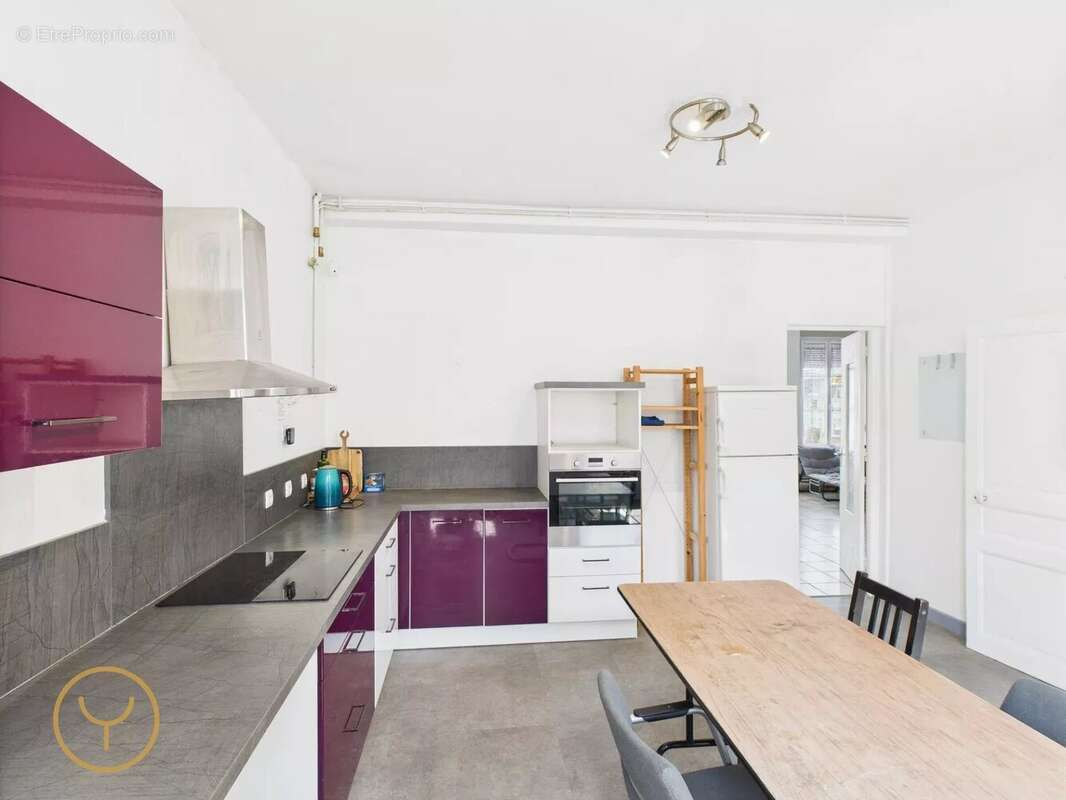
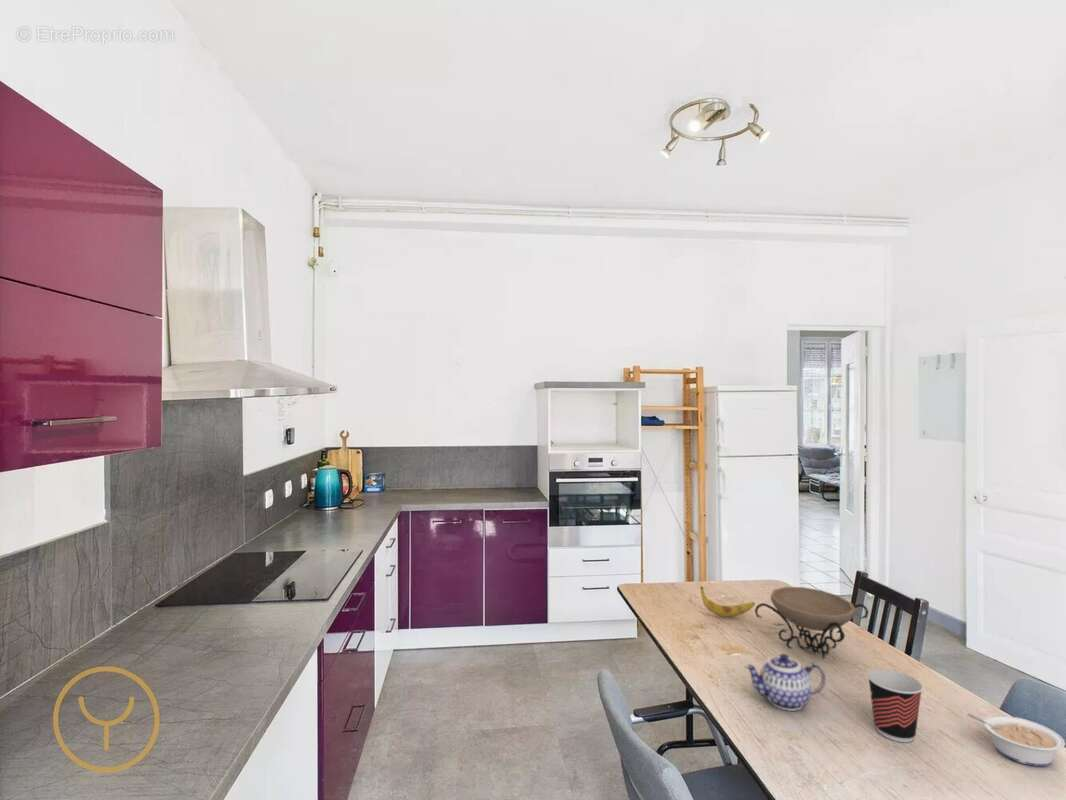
+ decorative bowl [754,586,870,660]
+ banana [699,585,756,618]
+ cup [866,668,924,743]
+ teapot [743,653,826,712]
+ legume [967,712,1066,767]
